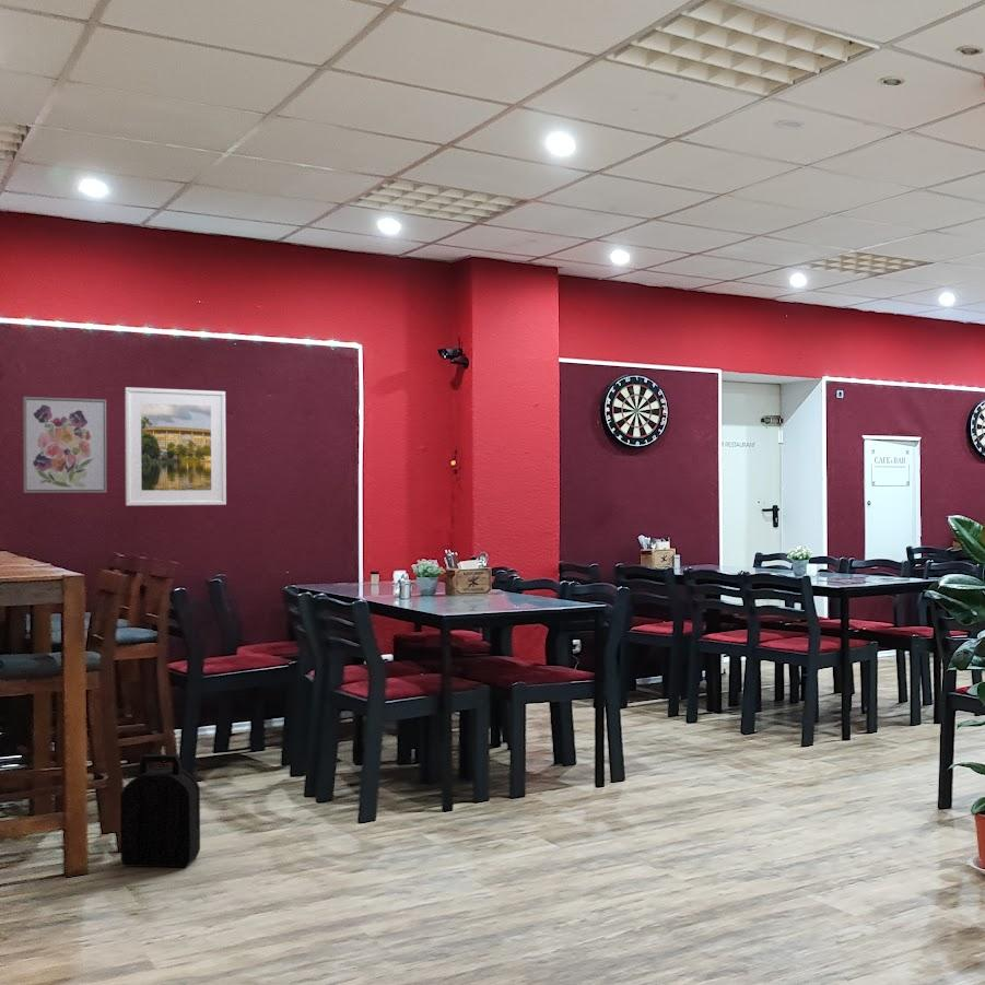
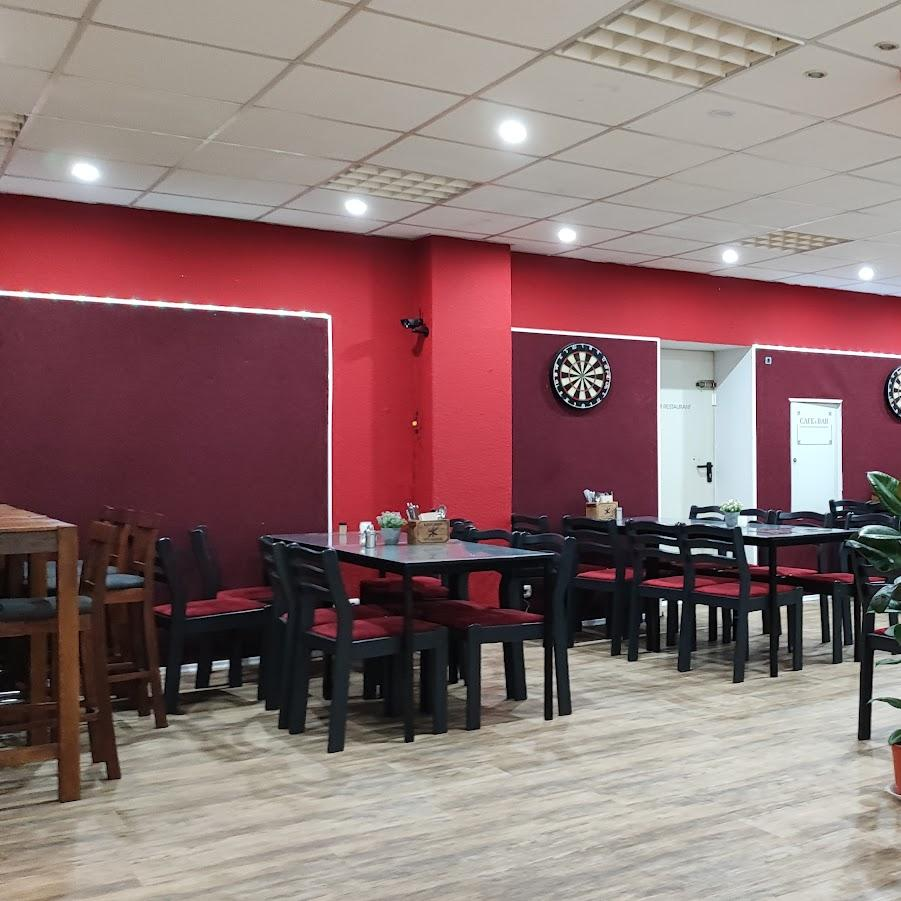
- wall art [22,396,107,494]
- backpack [119,753,201,868]
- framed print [124,386,227,507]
